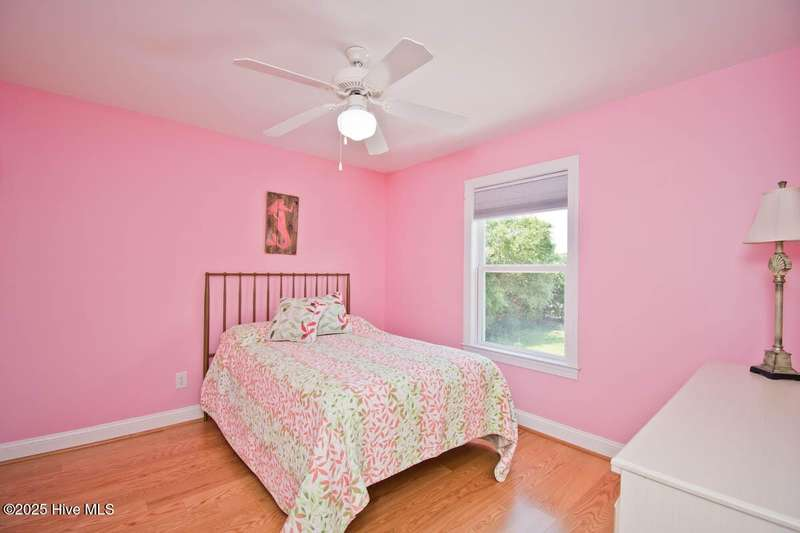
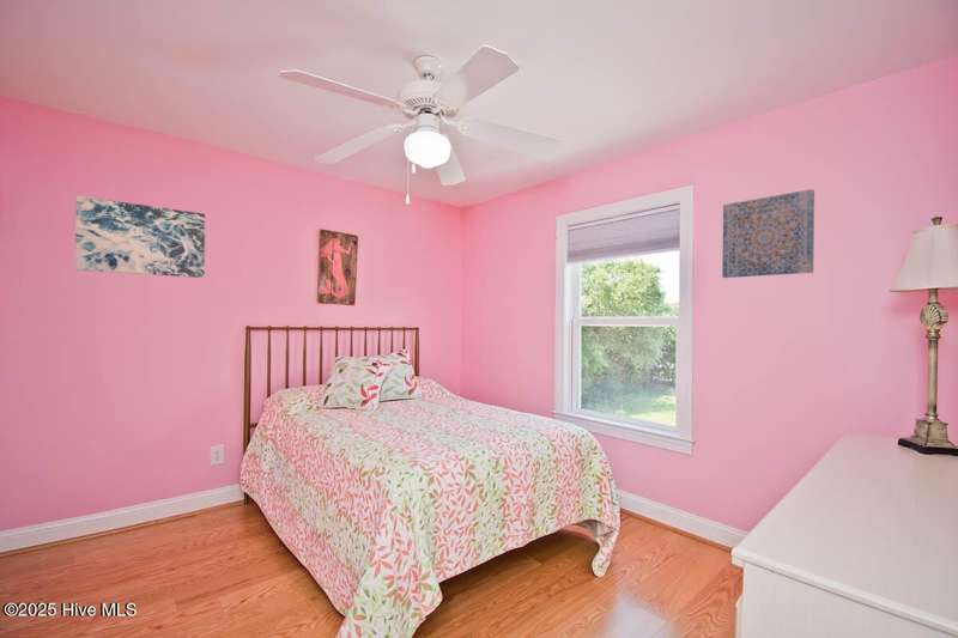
+ wall art [721,188,815,279]
+ wall art [74,195,206,279]
